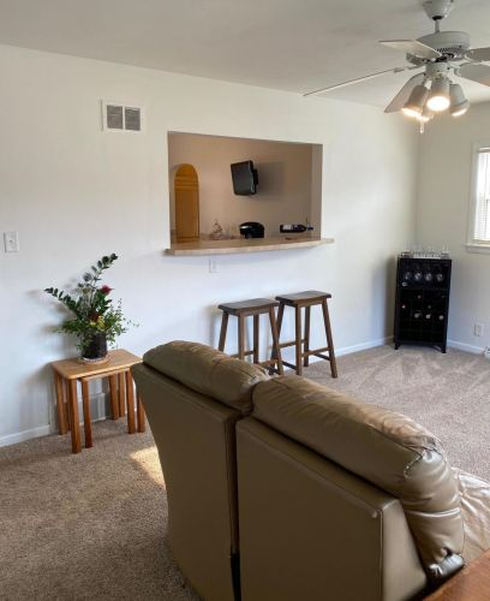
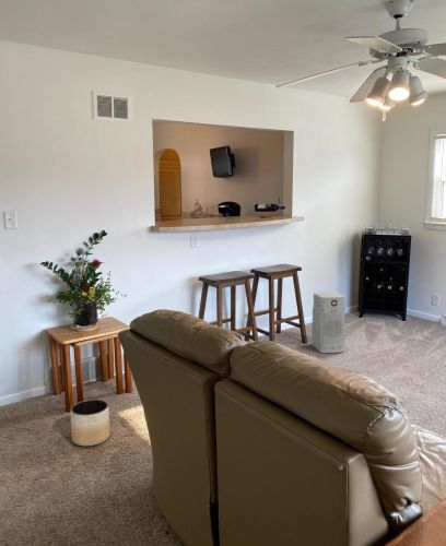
+ planter [70,399,111,448]
+ air purifier [310,290,347,354]
